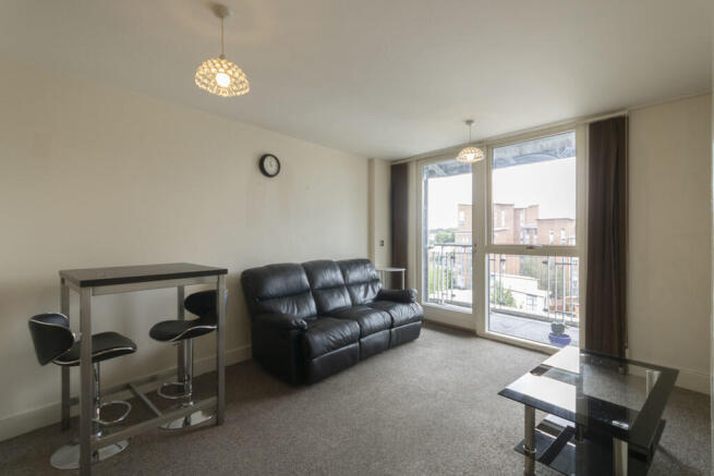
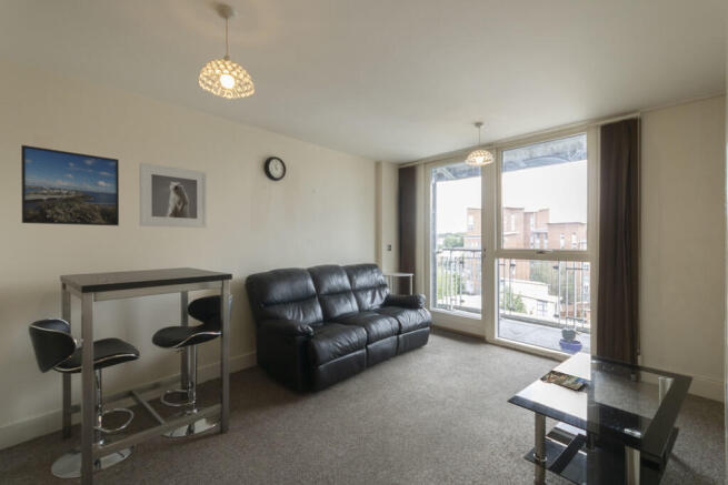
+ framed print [20,144,120,226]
+ magazine [542,368,589,391]
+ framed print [139,162,208,229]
